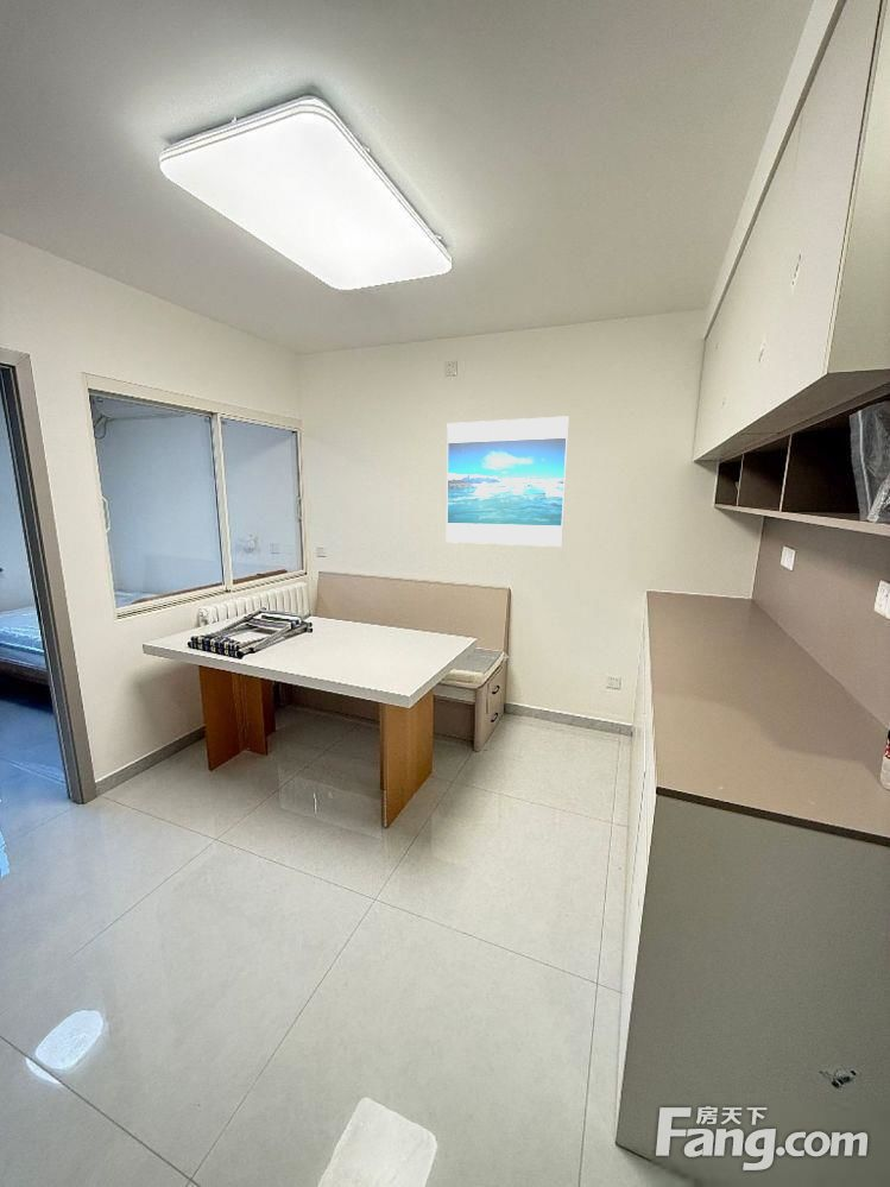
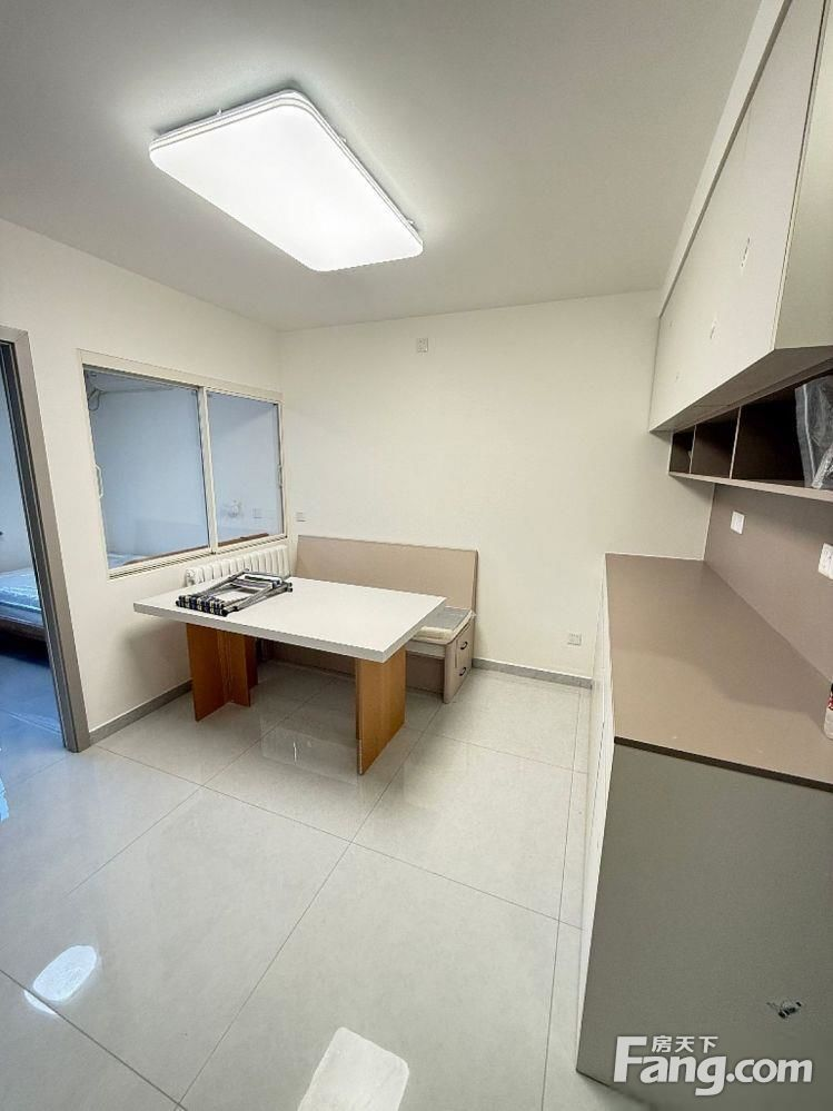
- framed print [446,415,570,548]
